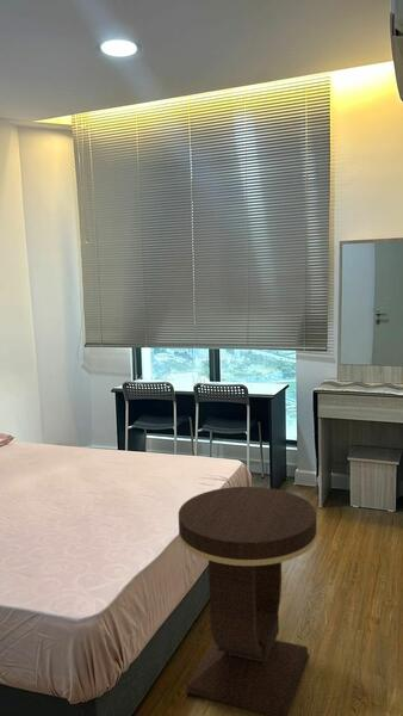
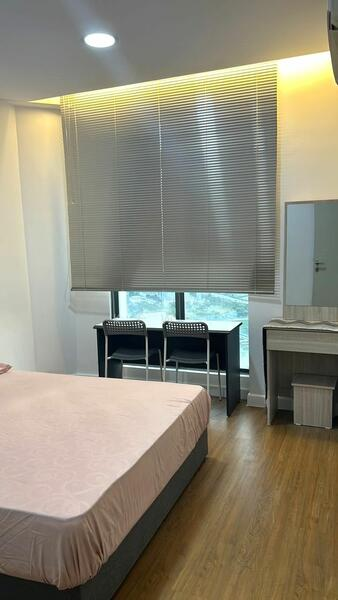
- side table [178,486,318,716]
